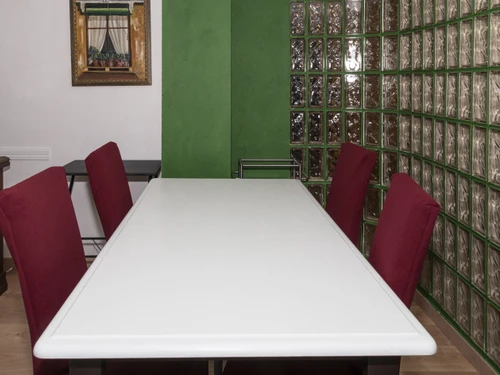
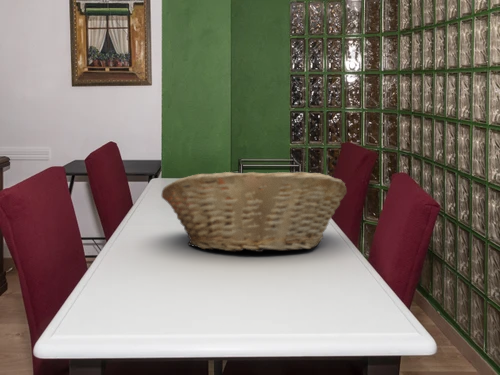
+ fruit basket [161,171,348,253]
